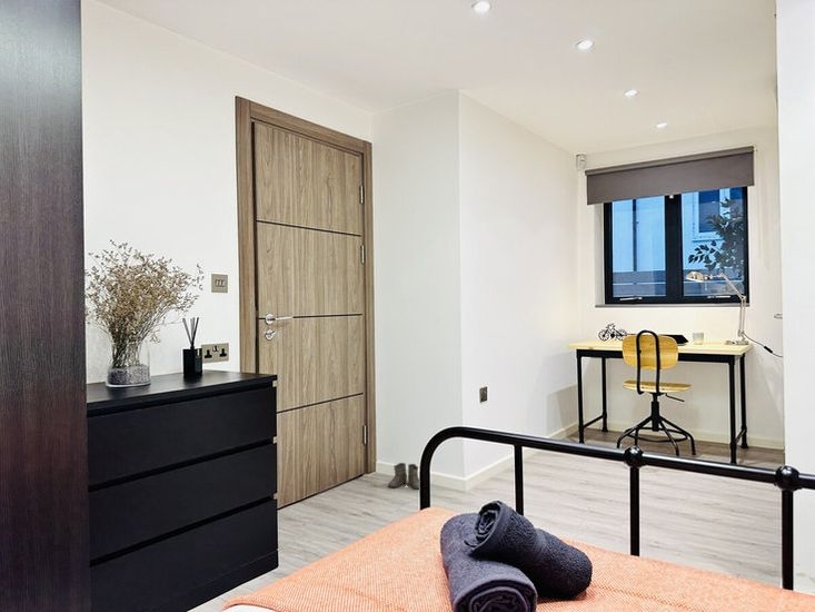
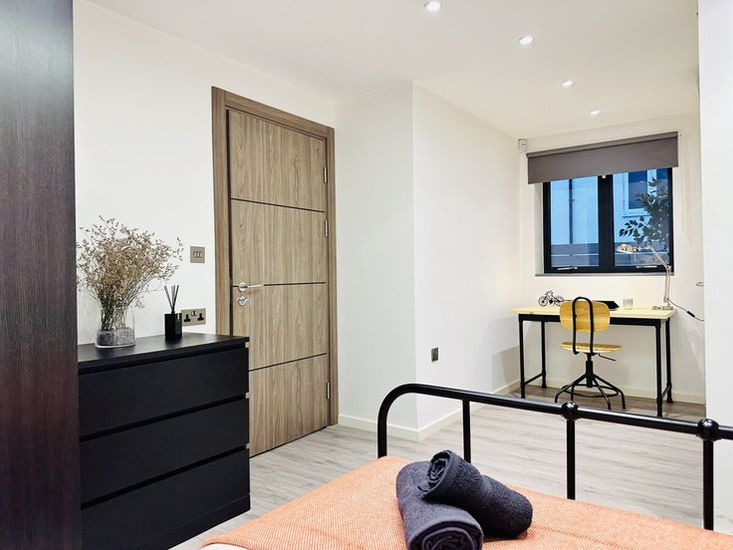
- boots [387,462,420,491]
